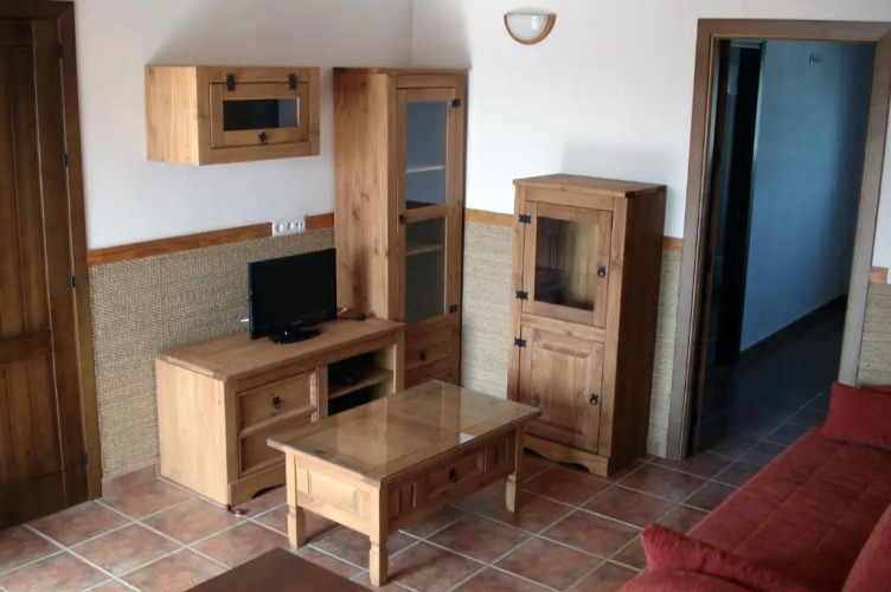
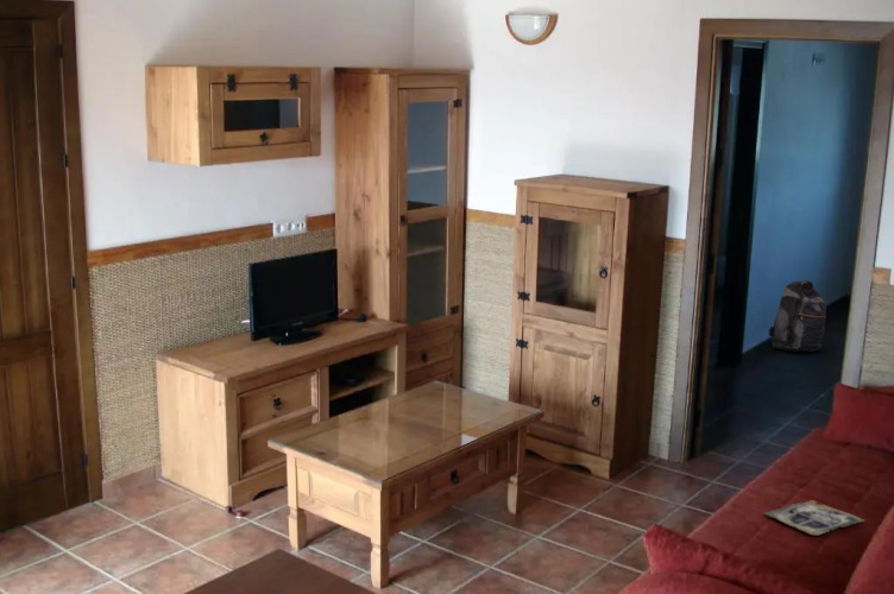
+ backpack [767,279,827,354]
+ magazine [764,499,864,536]
